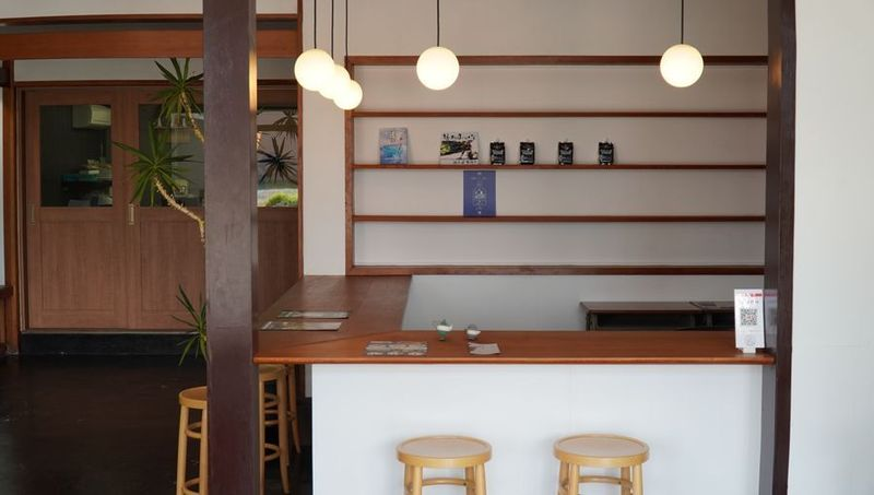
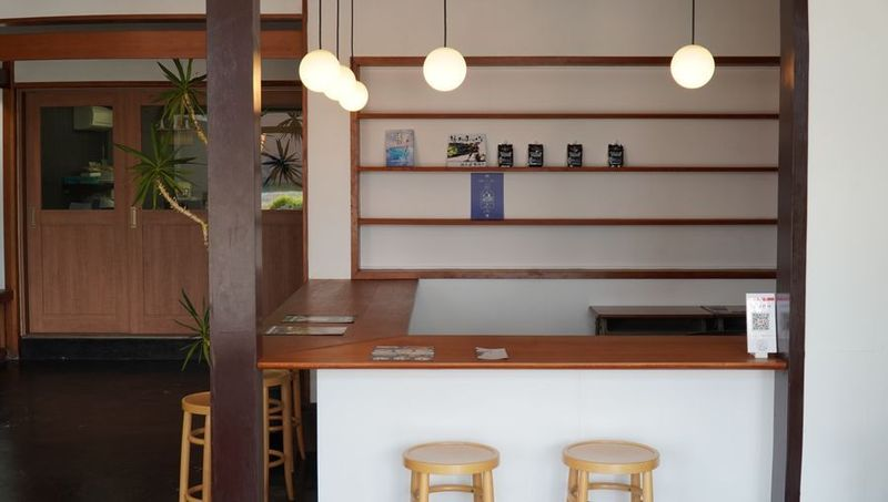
- teapot [432,318,482,341]
